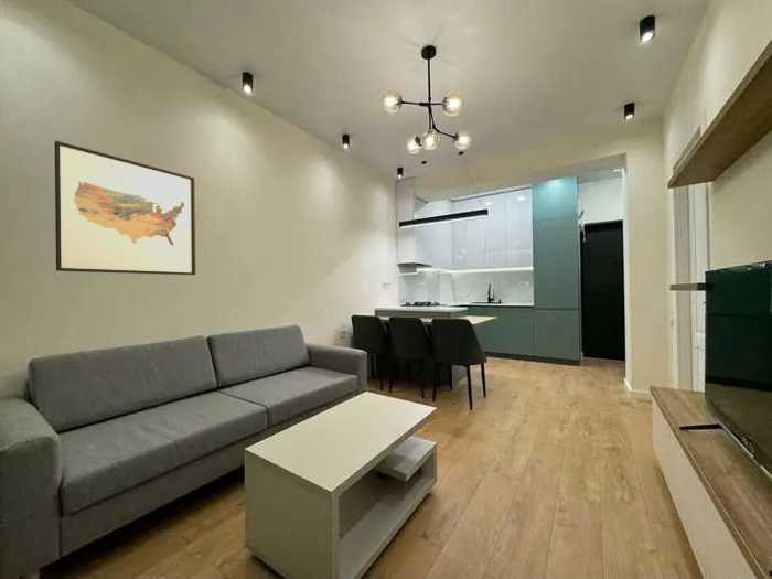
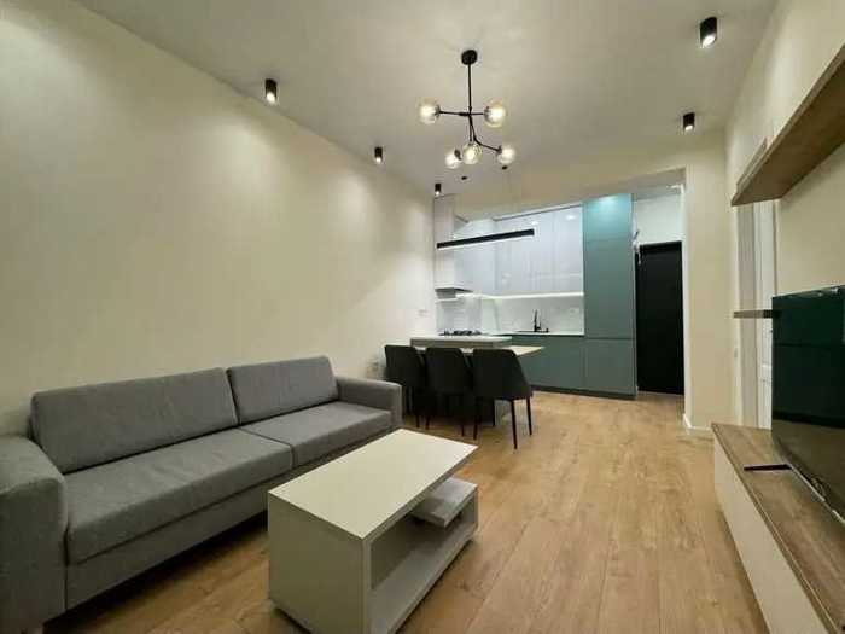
- wall art [54,140,196,276]
